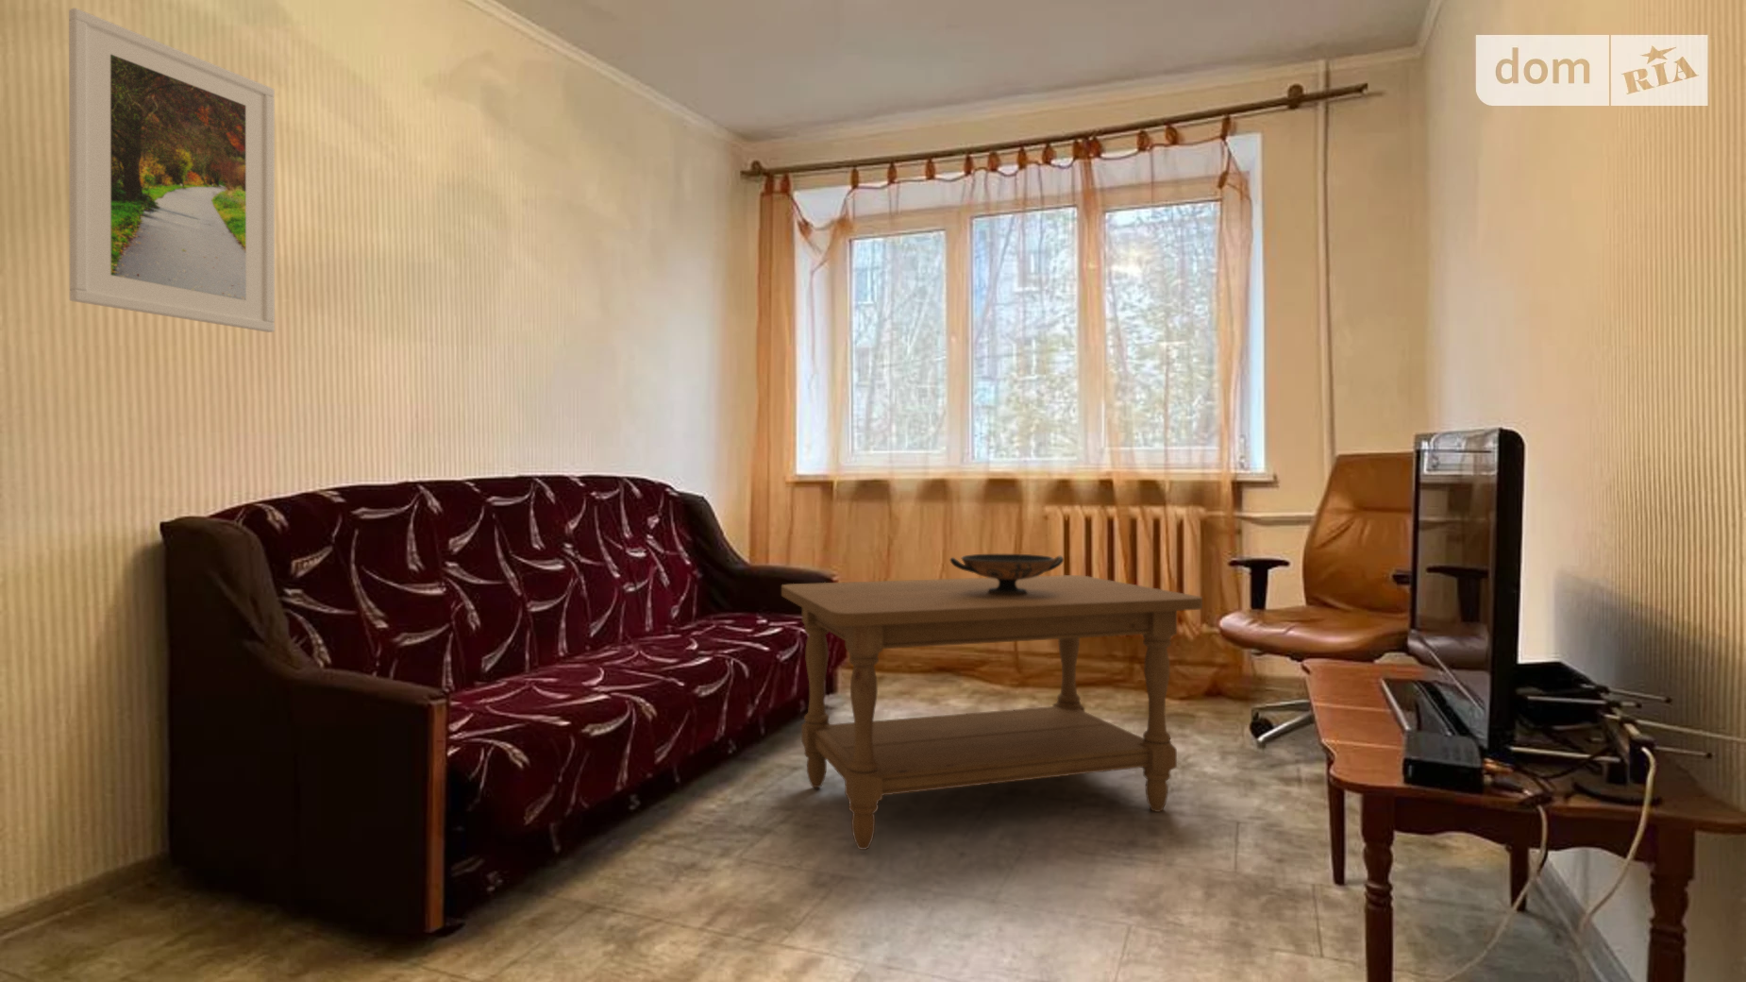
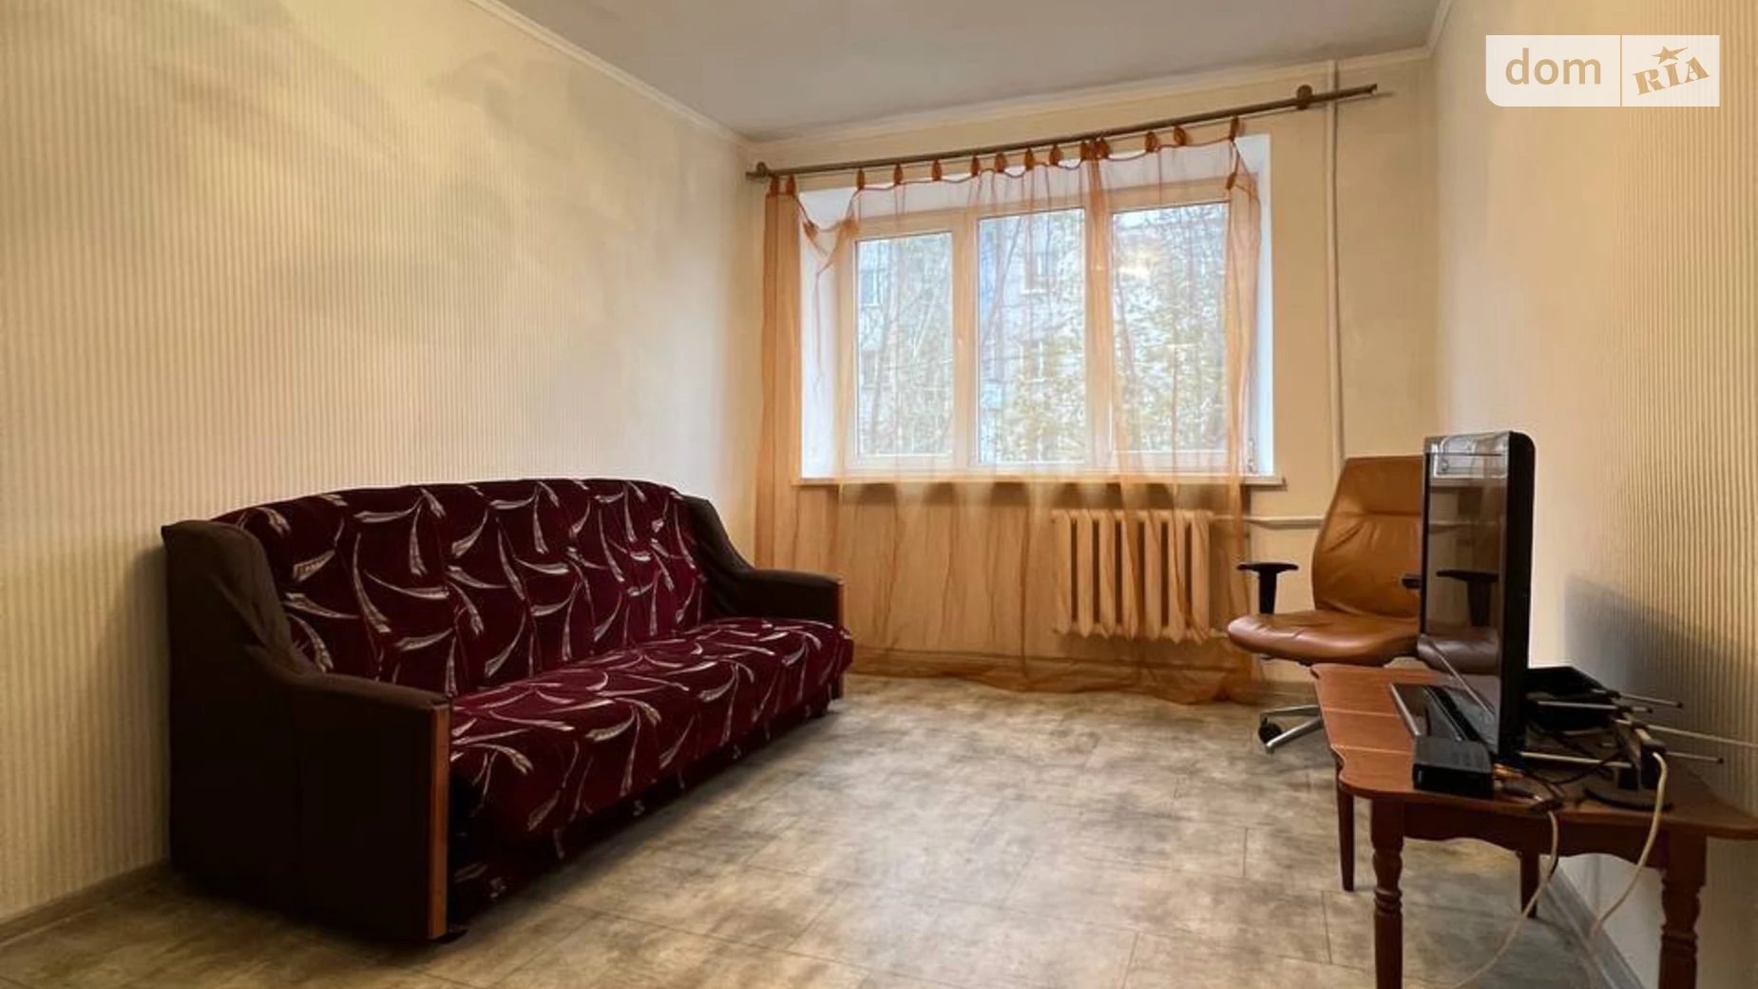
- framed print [68,7,276,333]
- coffee table [781,574,1203,851]
- decorative bowl [950,553,1065,596]
